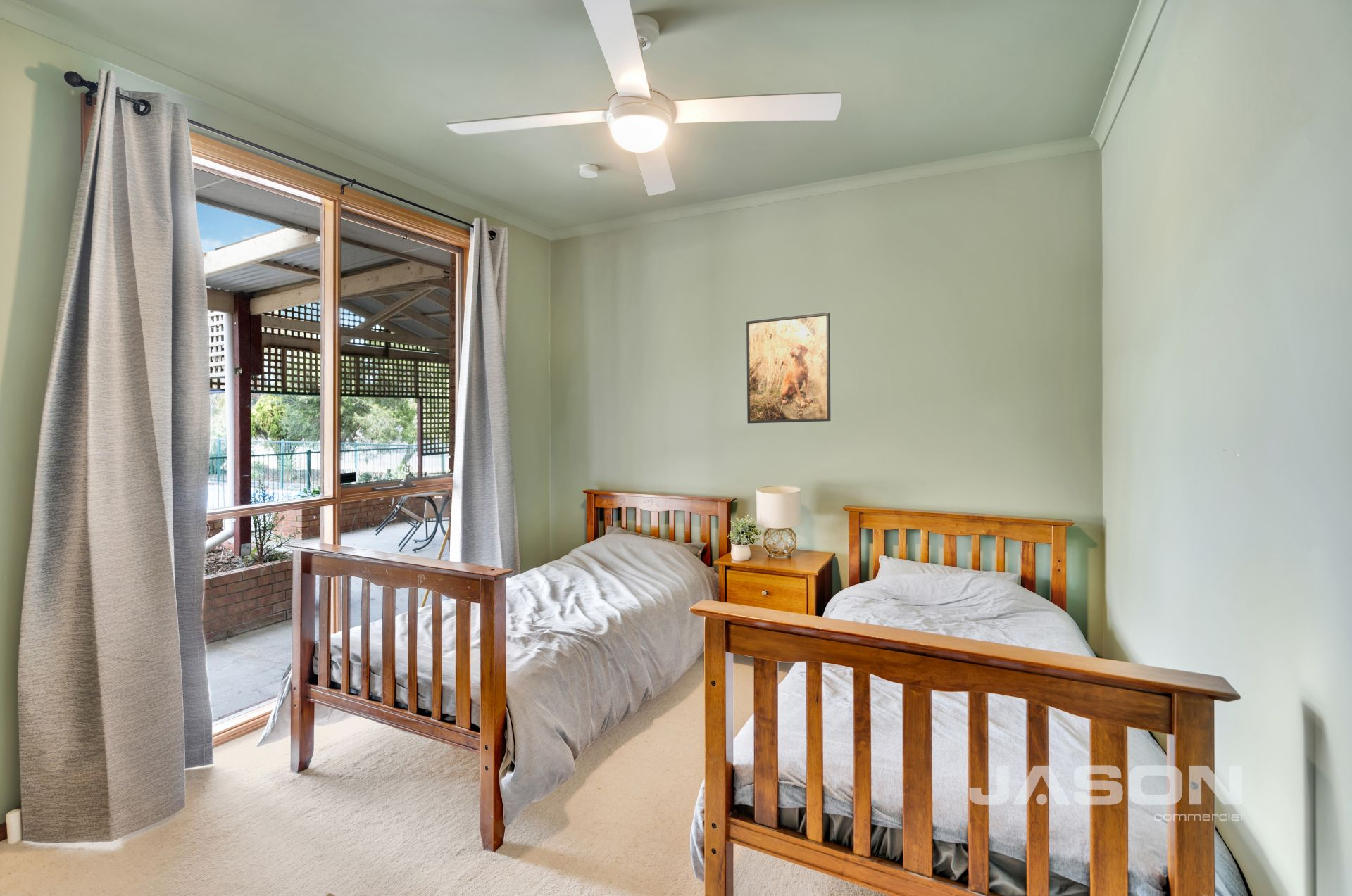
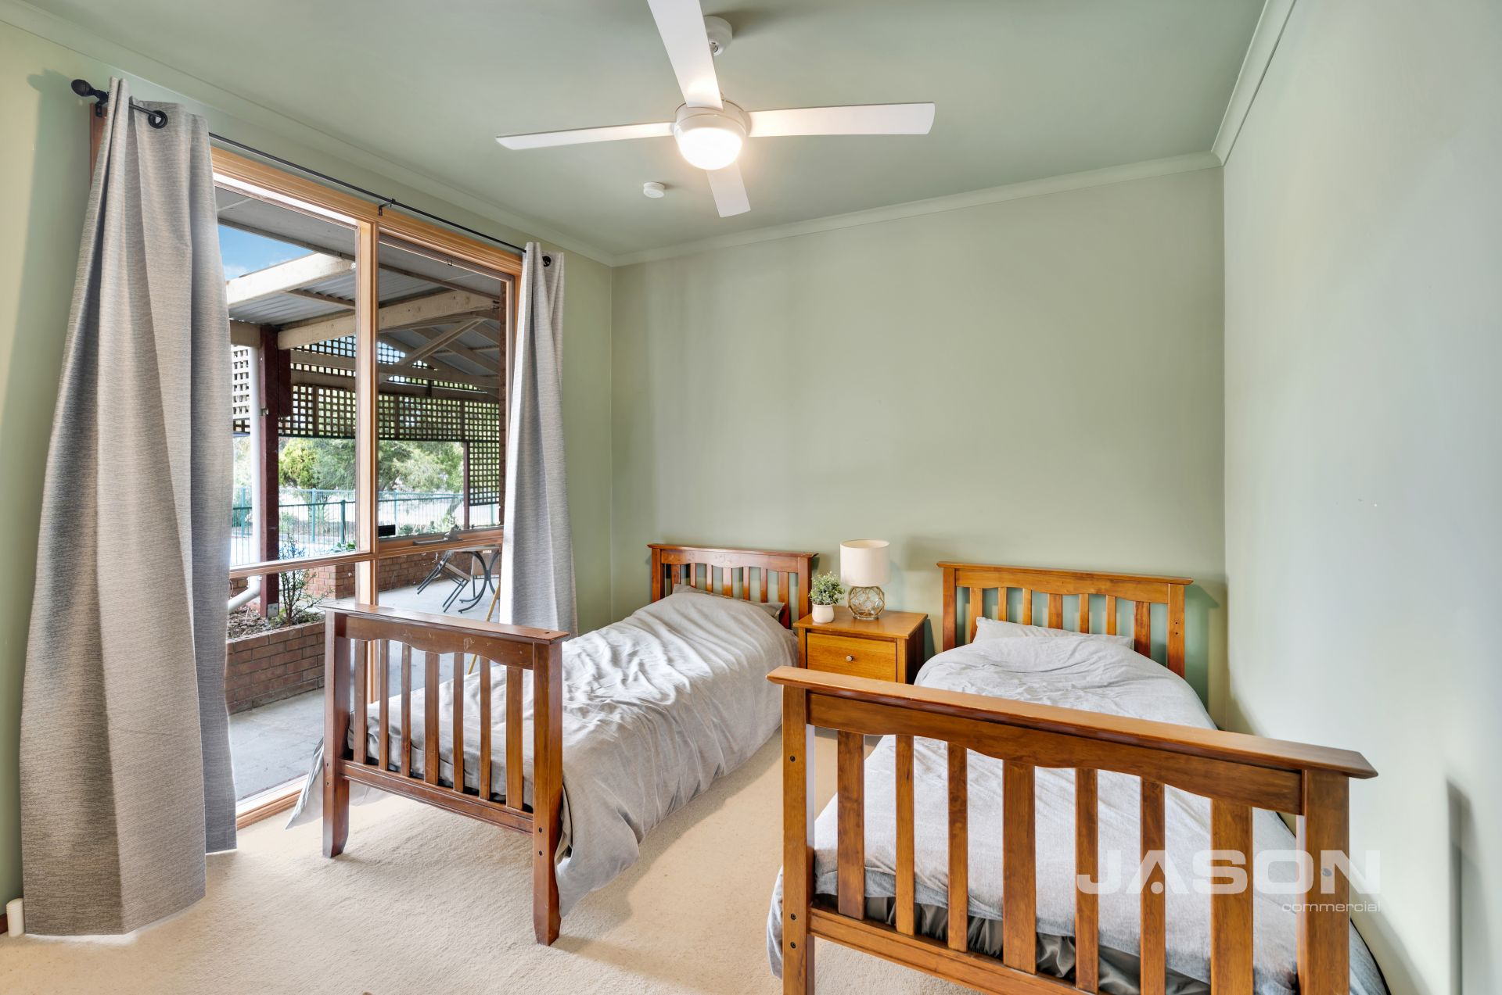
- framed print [746,312,832,424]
